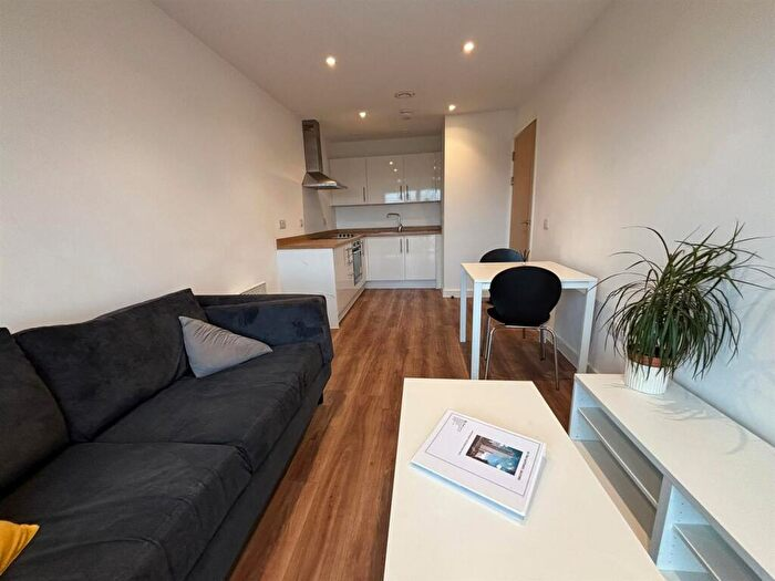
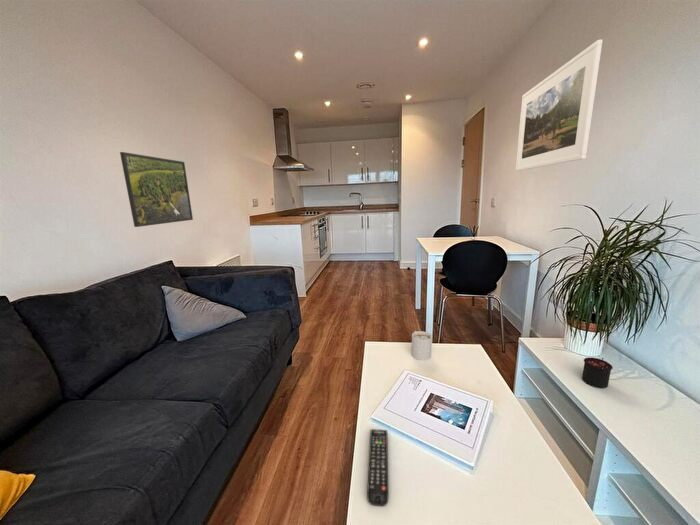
+ mug [411,330,433,361]
+ remote control [366,428,389,507]
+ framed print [119,151,194,228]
+ candle [581,356,614,389]
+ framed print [515,38,604,172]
